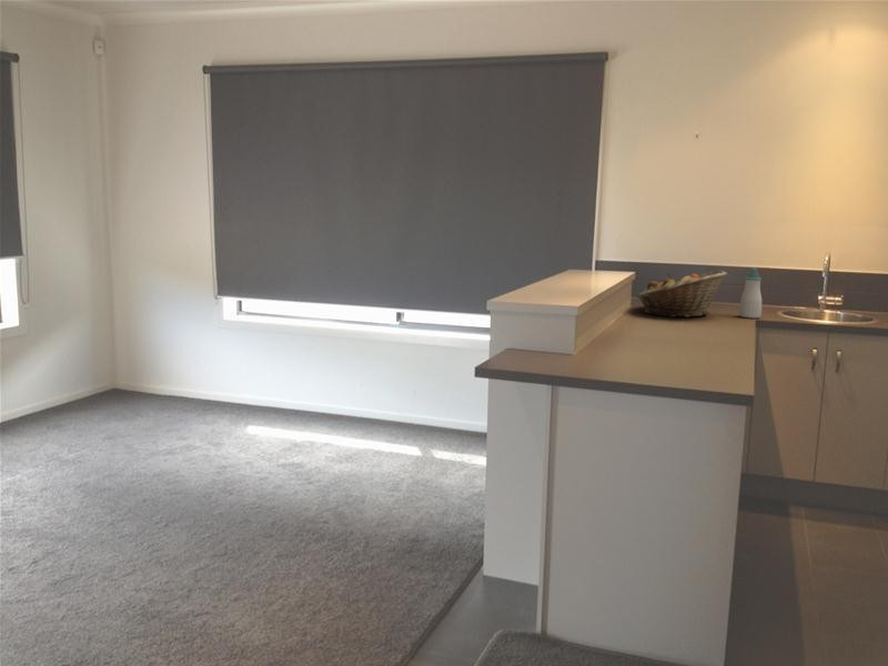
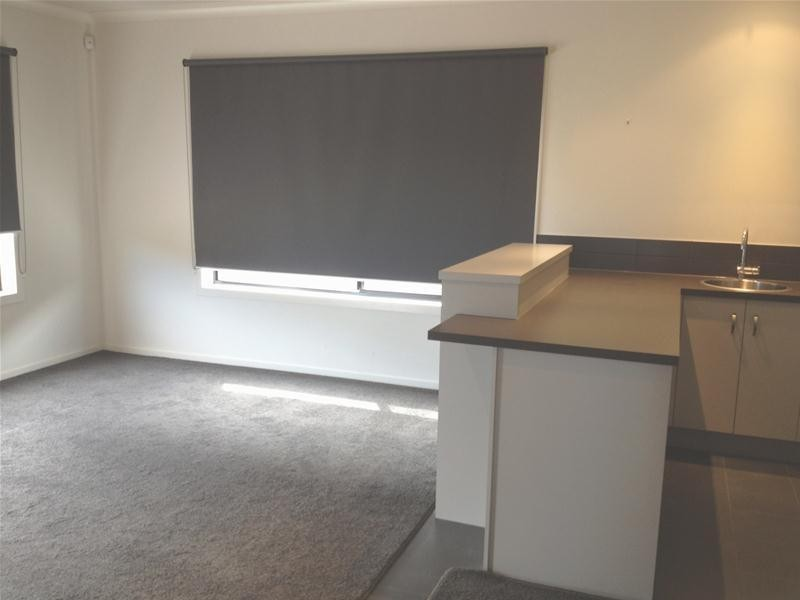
- fruit basket [636,270,728,319]
- soap bottle [738,268,763,320]
